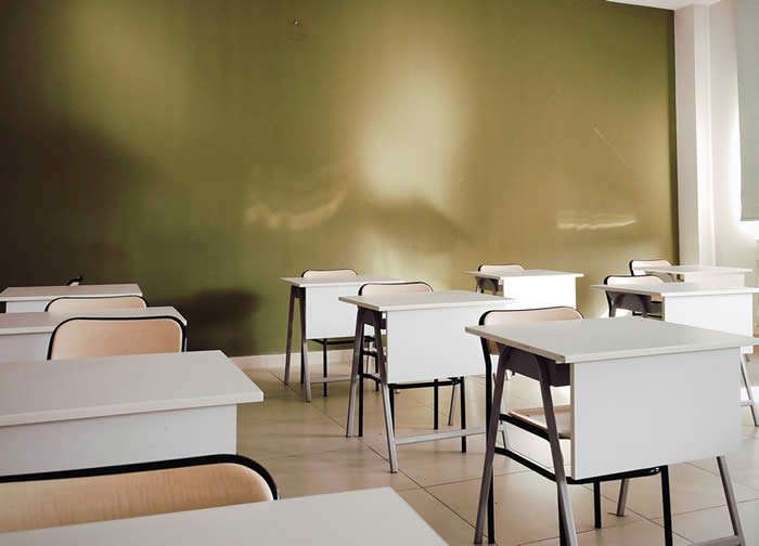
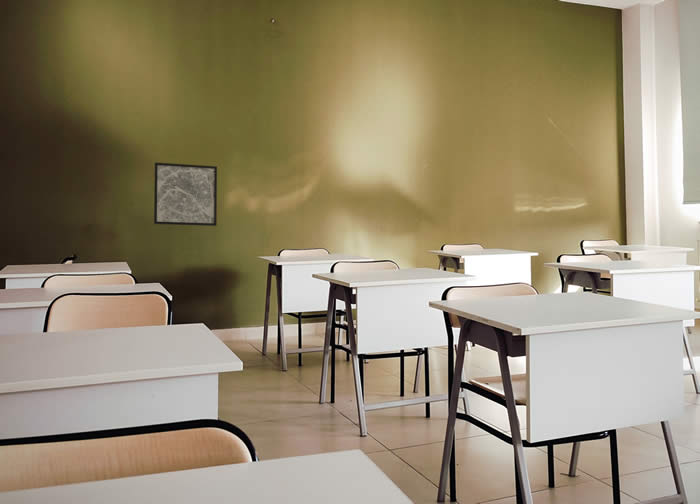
+ wall art [153,162,218,227]
